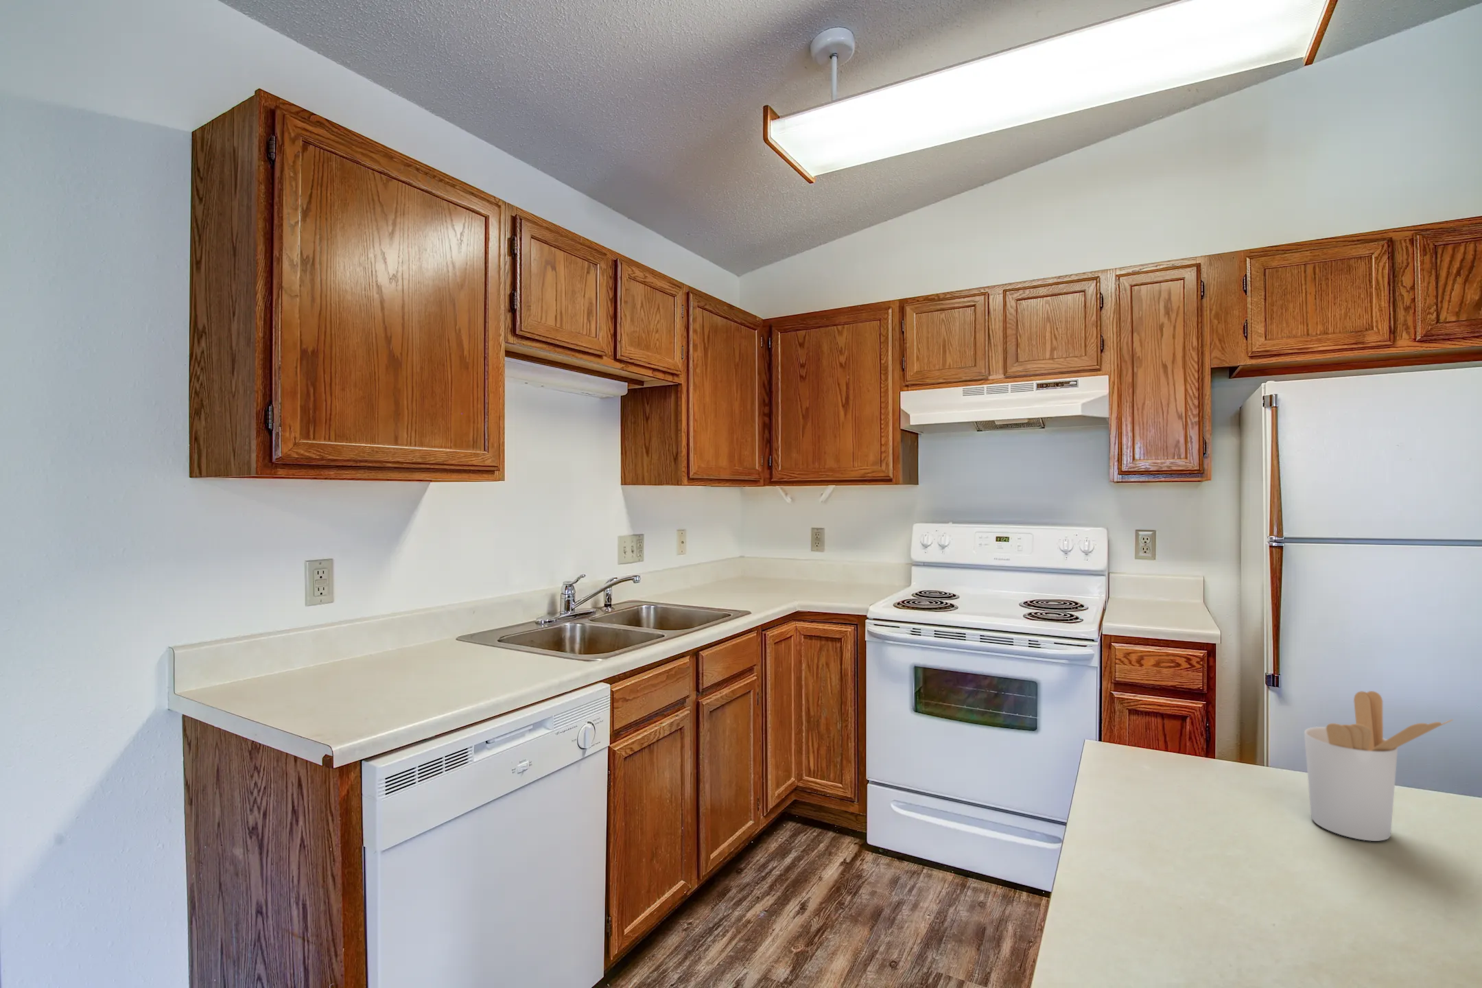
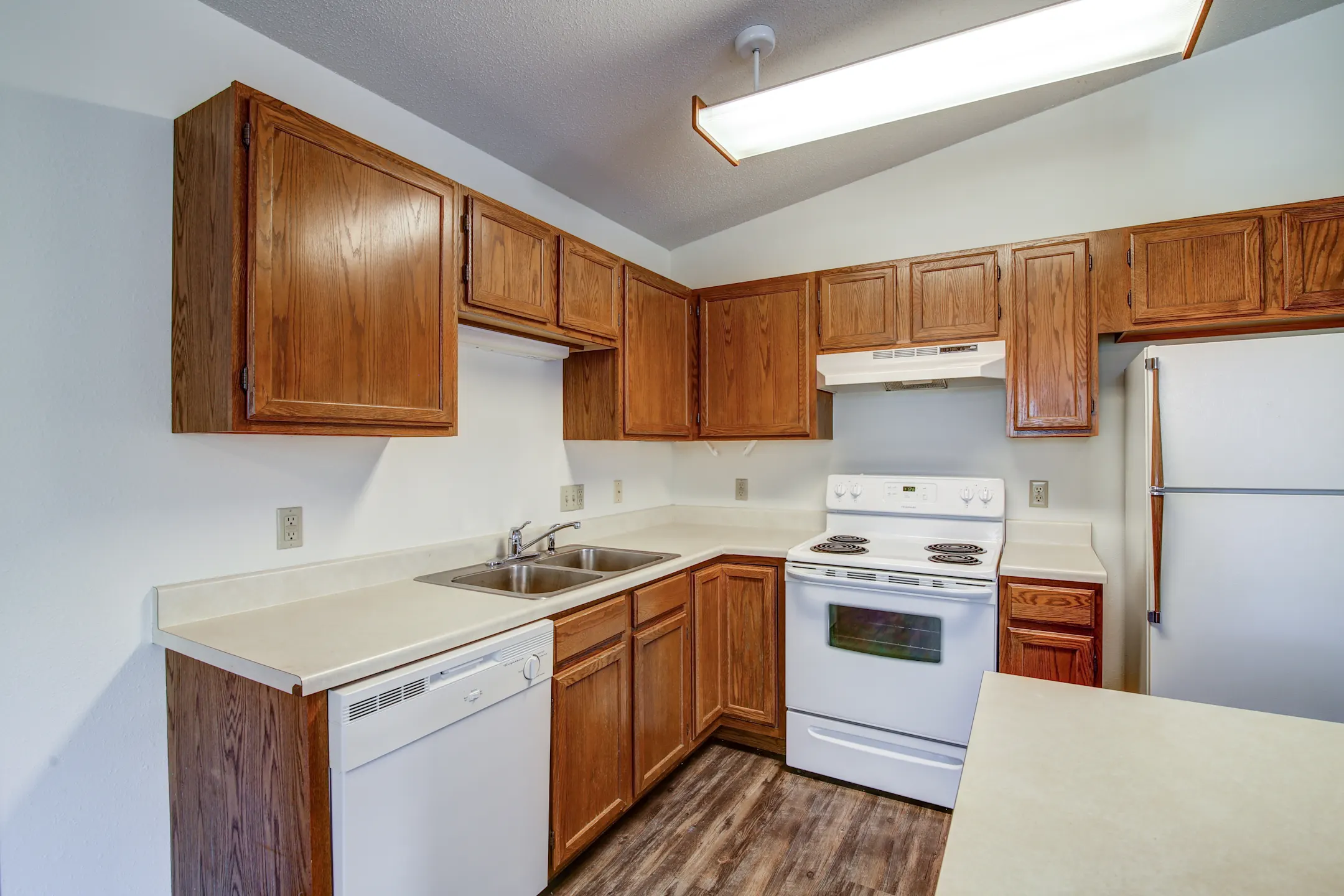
- utensil holder [1303,690,1453,841]
